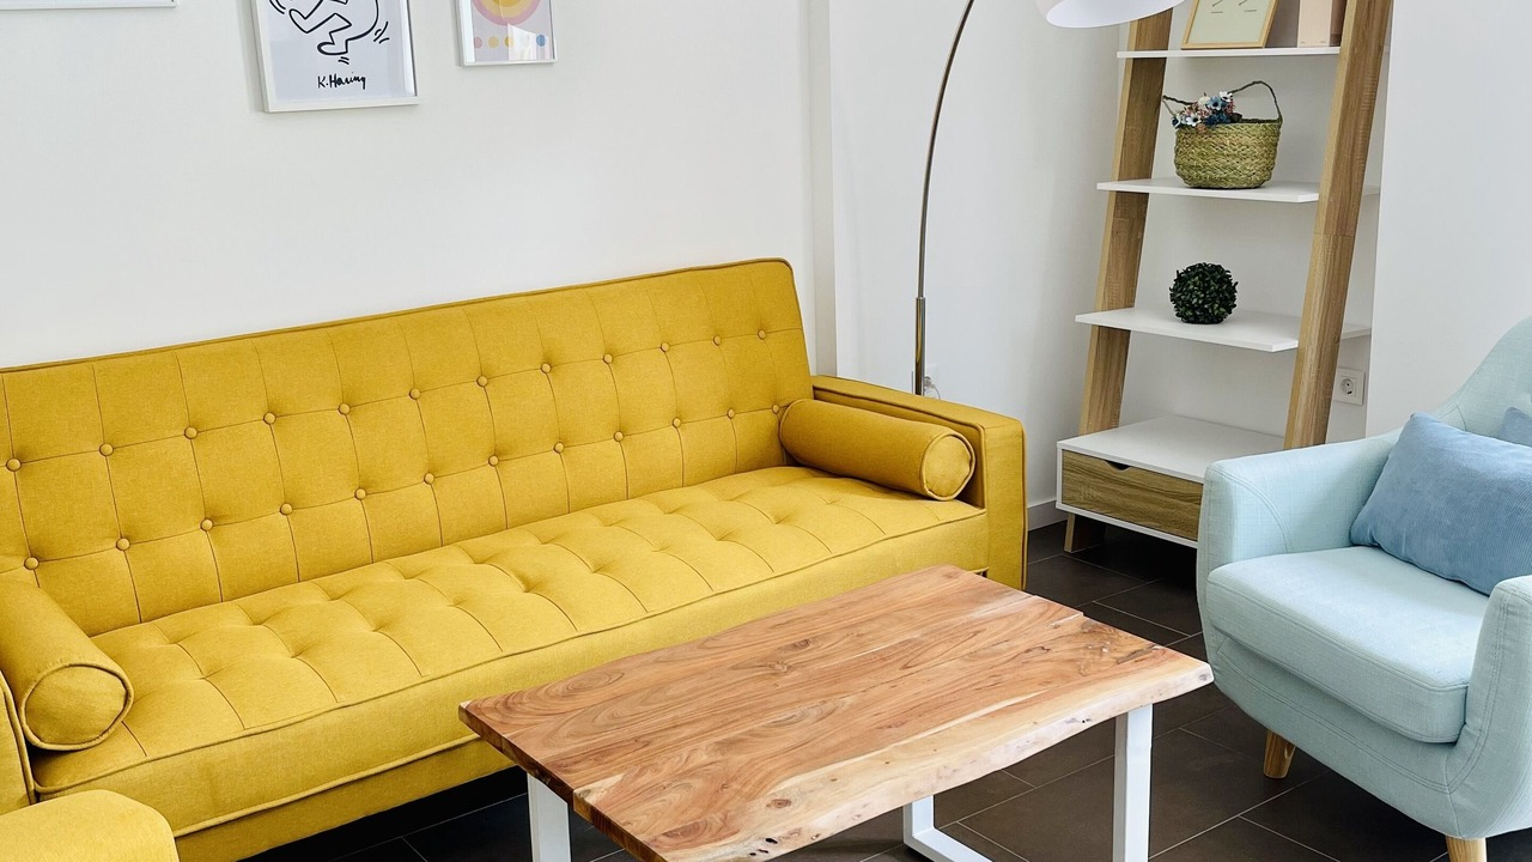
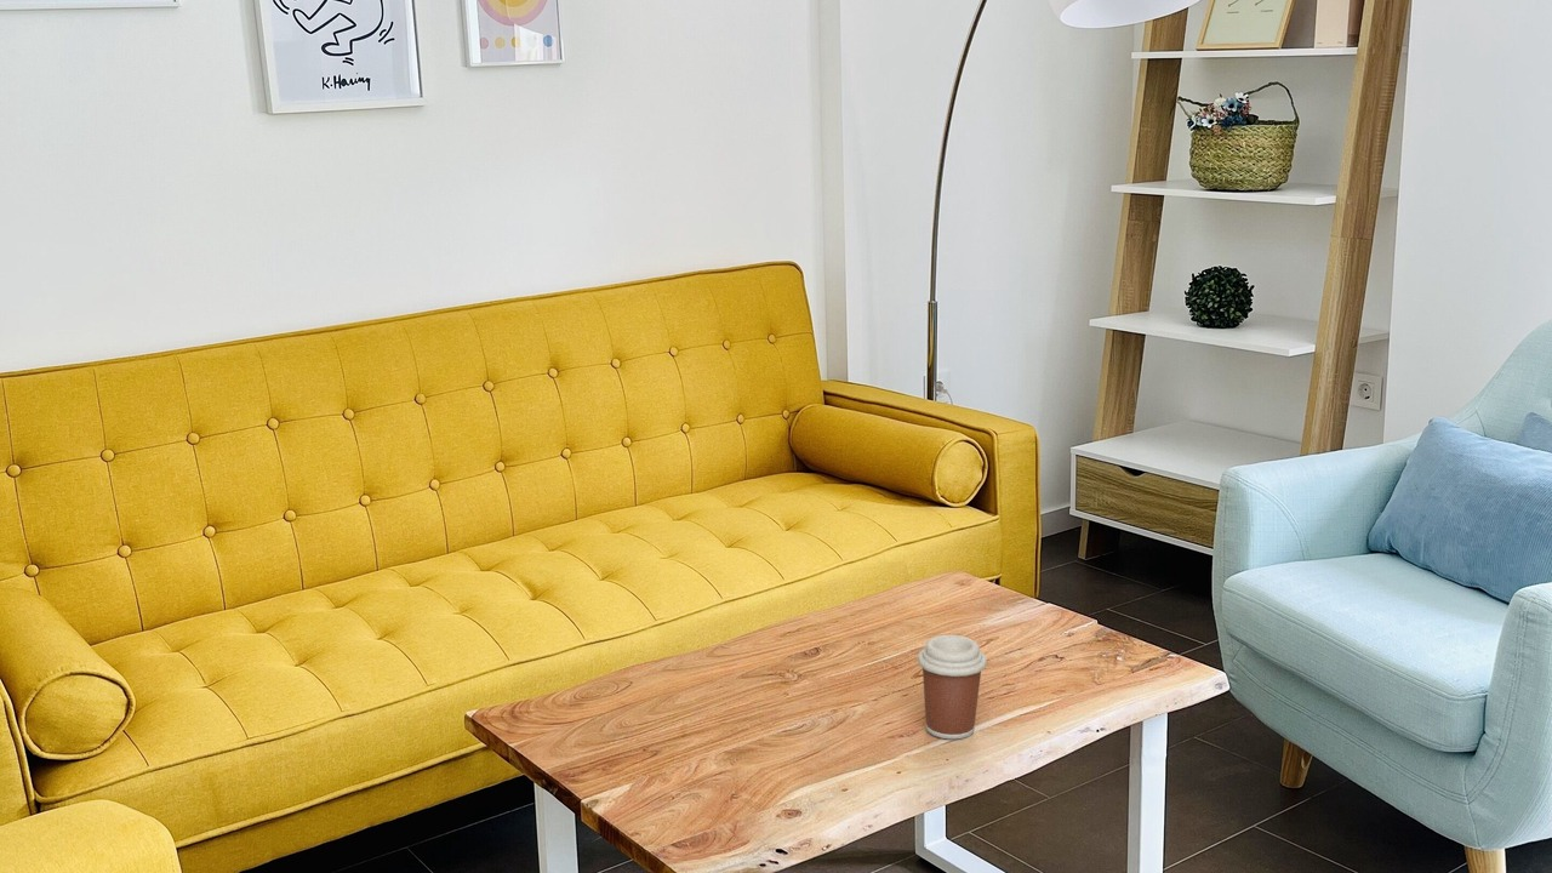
+ coffee cup [917,634,988,741]
